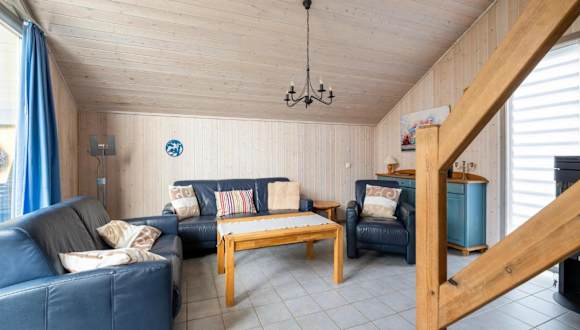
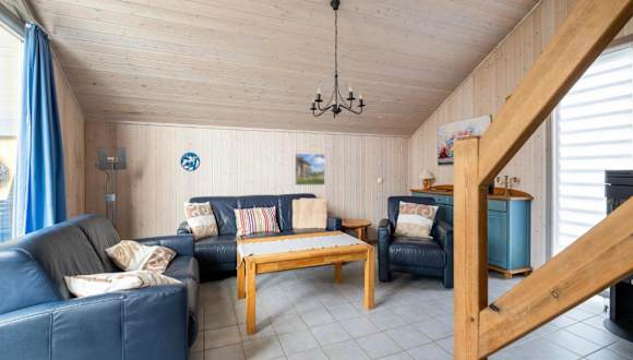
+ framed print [294,153,326,187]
